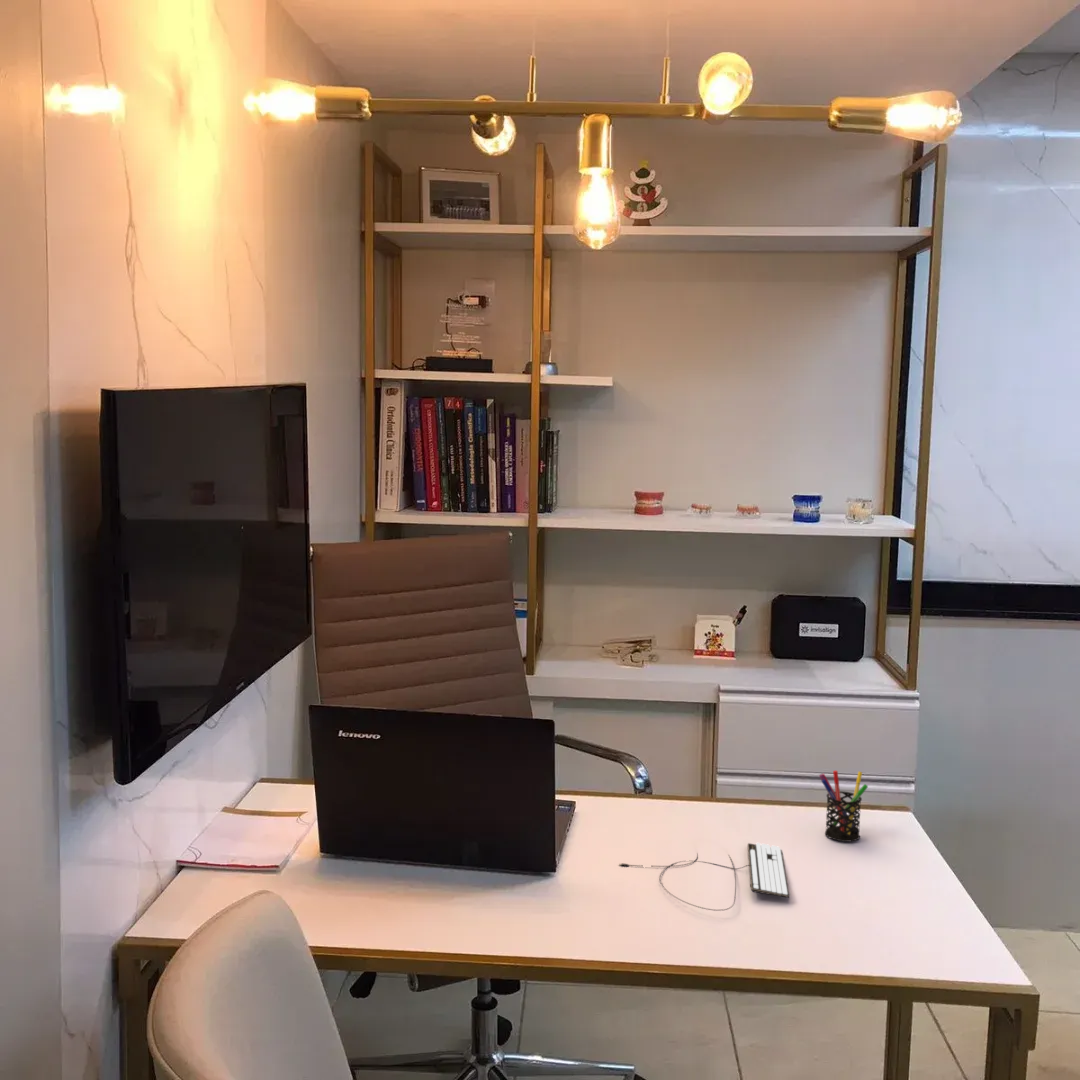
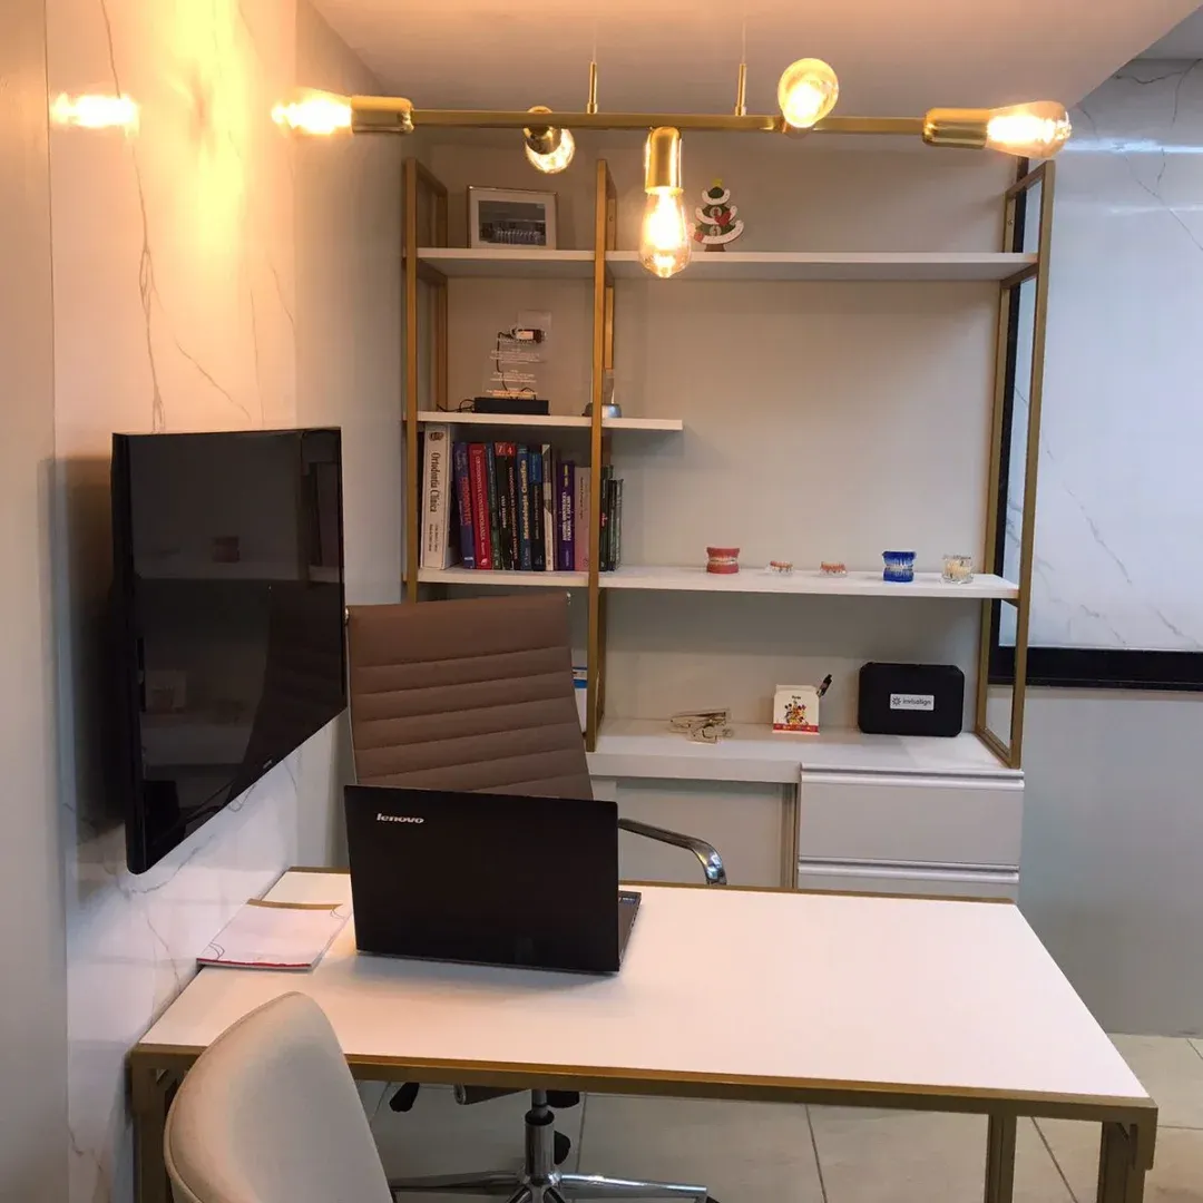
- pen holder [818,770,869,843]
- keyboard [618,842,790,912]
